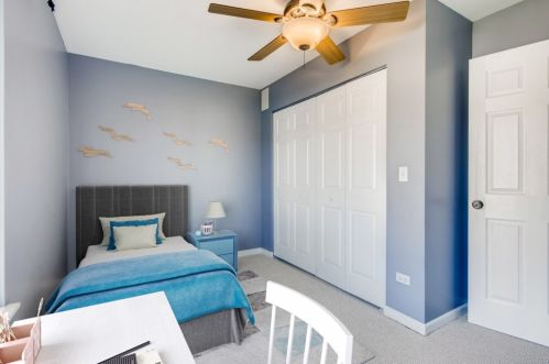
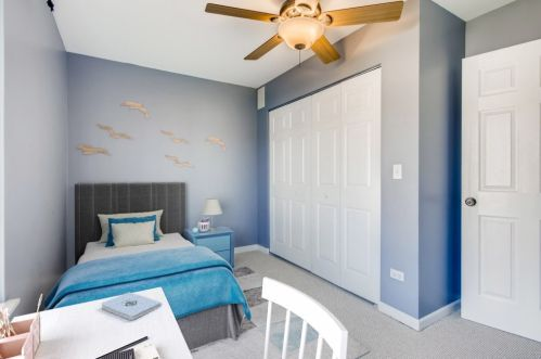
+ notepad [101,291,162,321]
